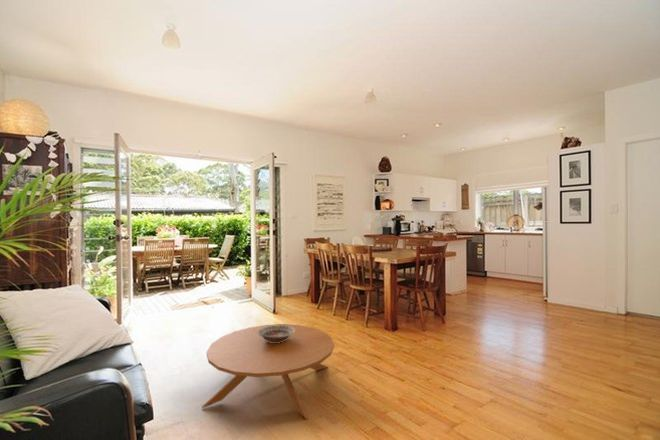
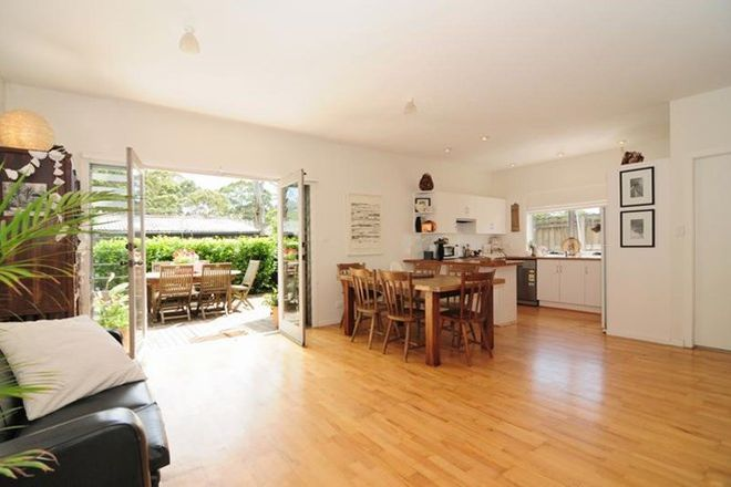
- decorative bowl [258,324,295,343]
- coffee table [201,323,335,420]
